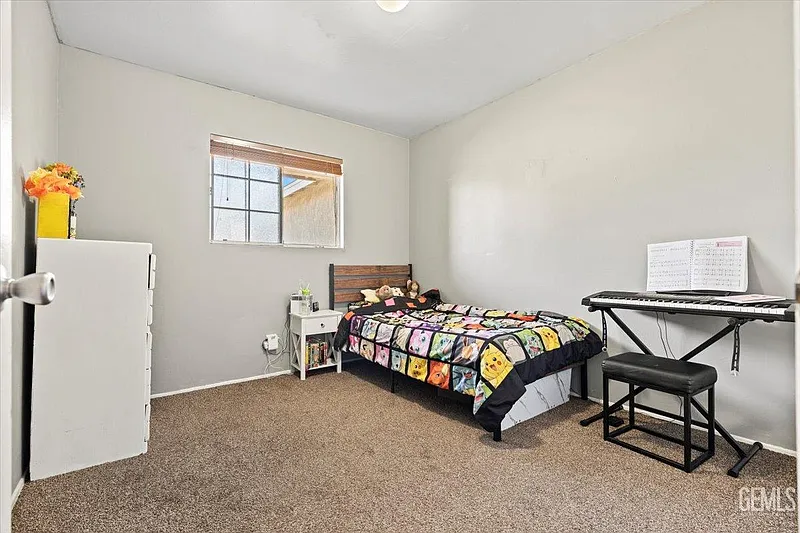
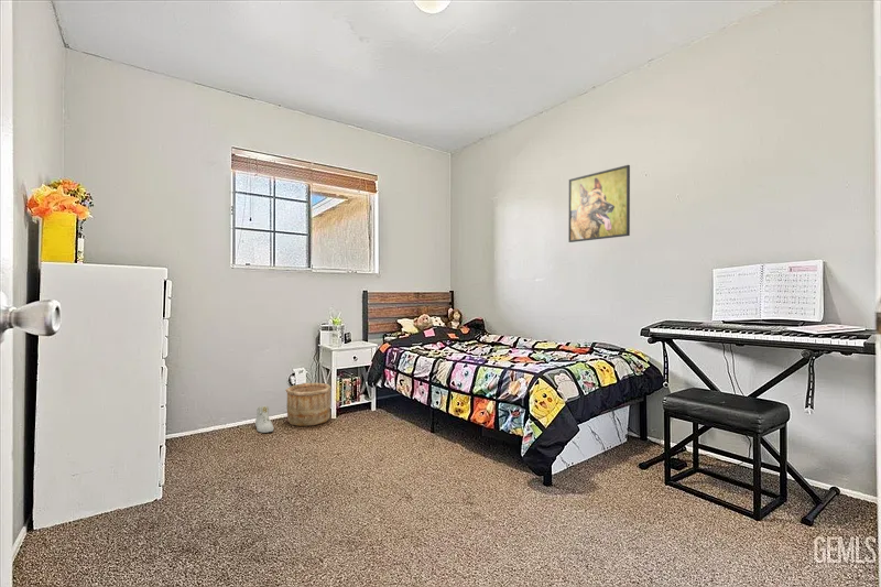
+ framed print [567,164,631,243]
+ sneaker [254,405,274,434]
+ wooden bucket [284,381,333,427]
